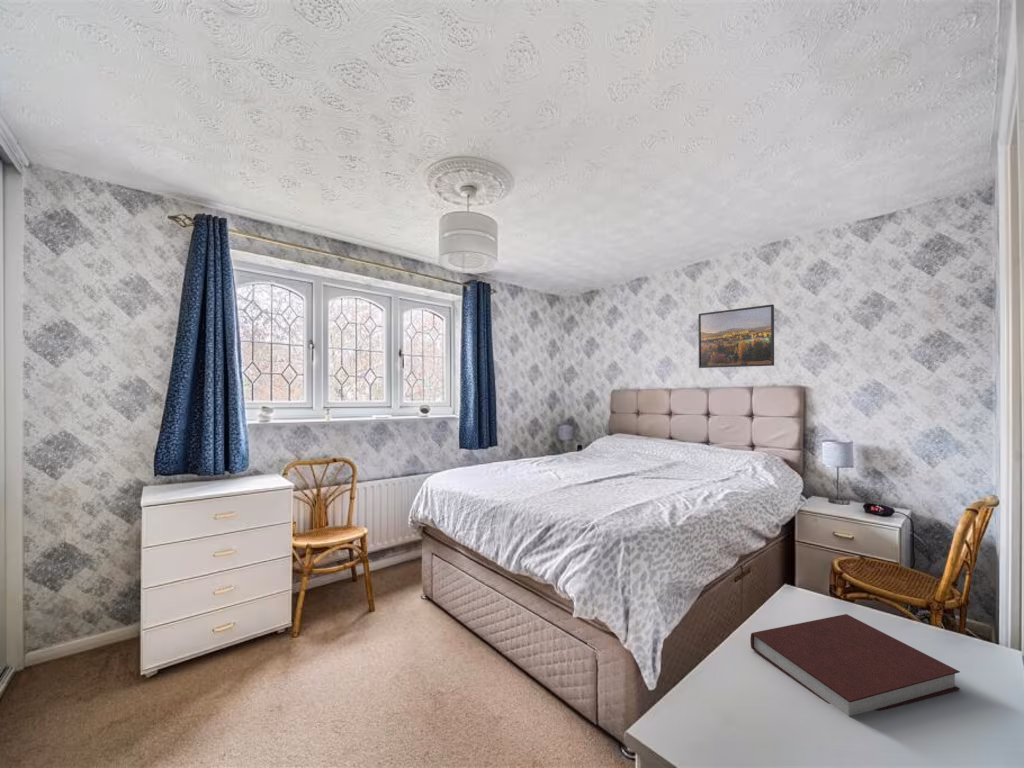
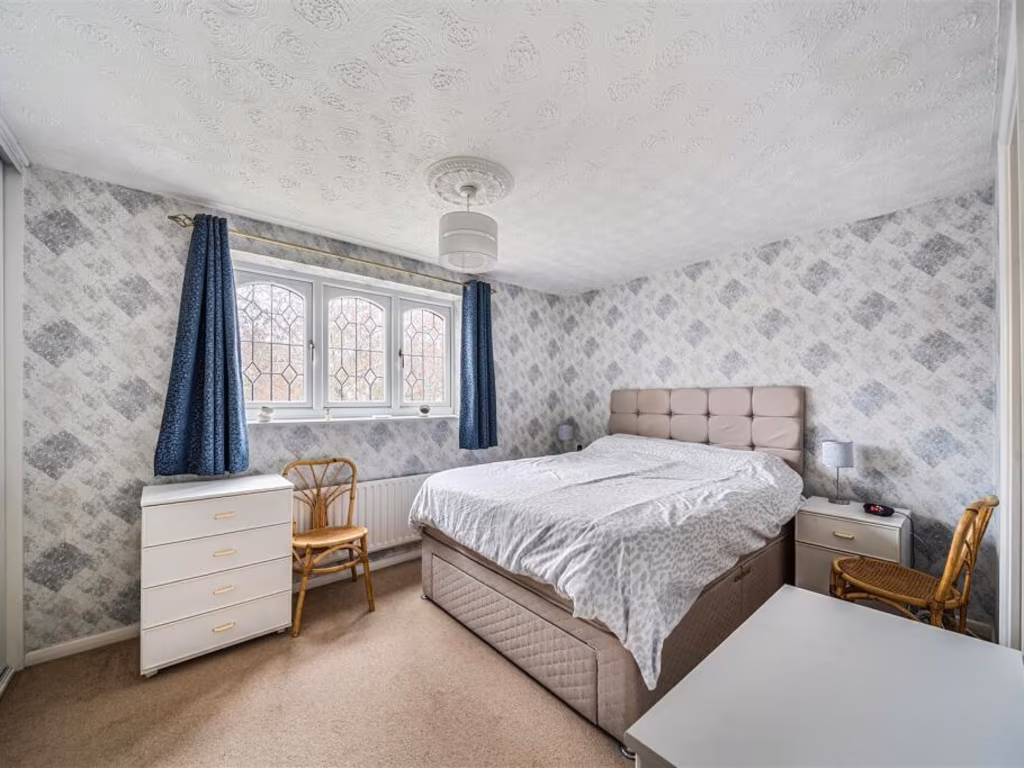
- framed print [697,303,775,369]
- notebook [749,613,961,717]
